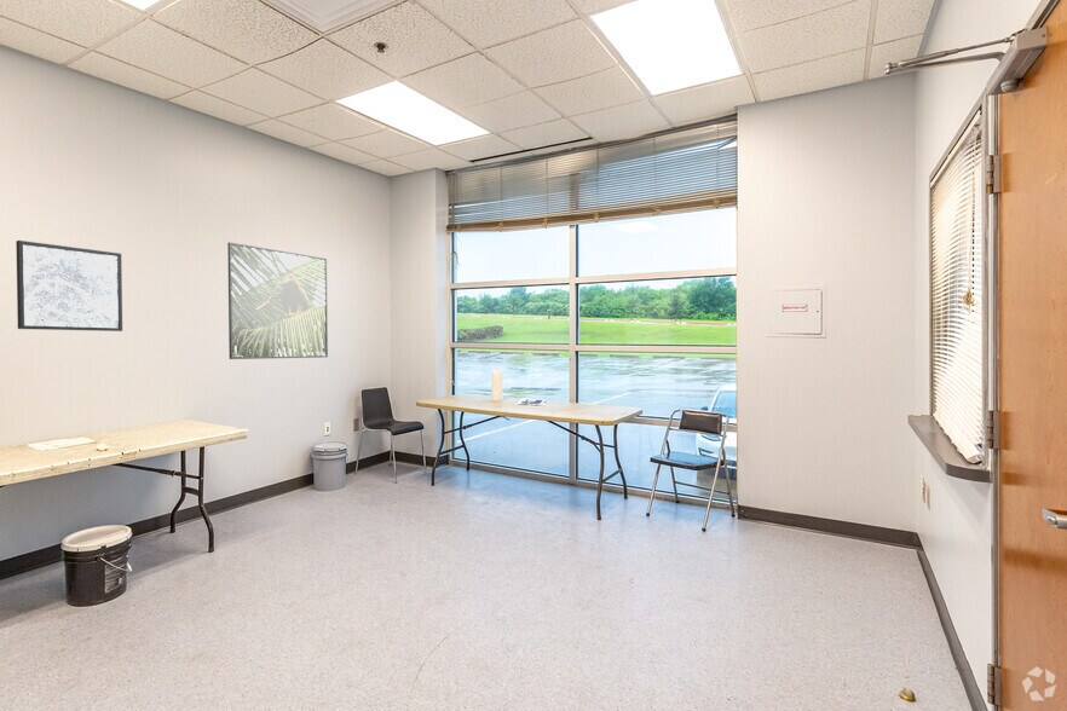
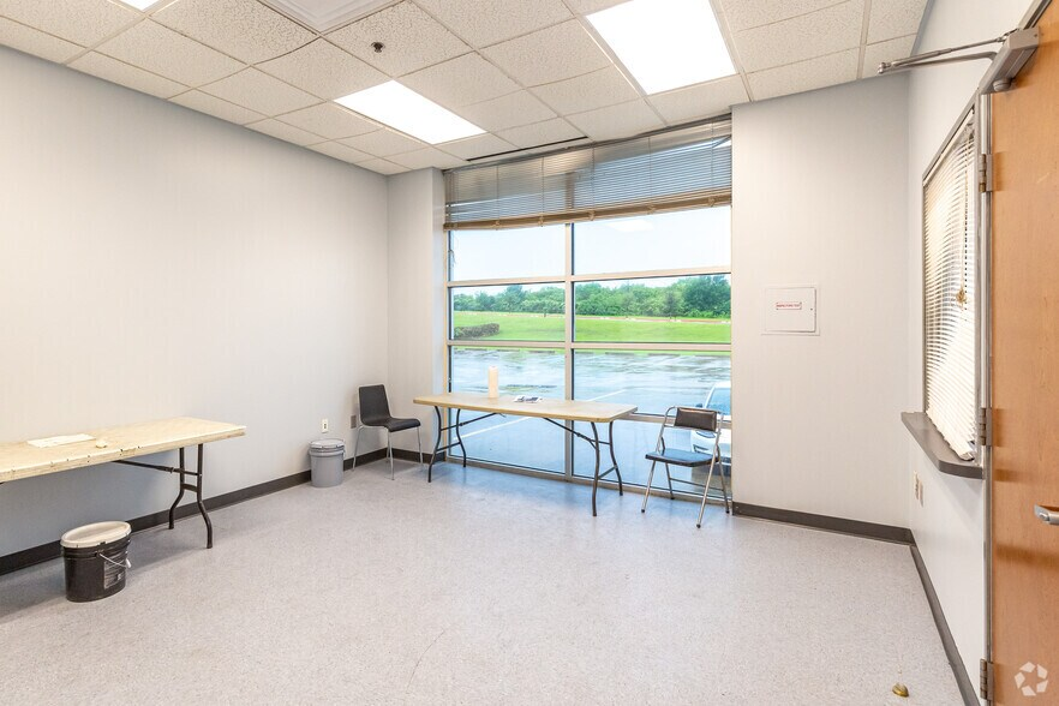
- wall art [15,239,123,333]
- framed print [226,242,329,360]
